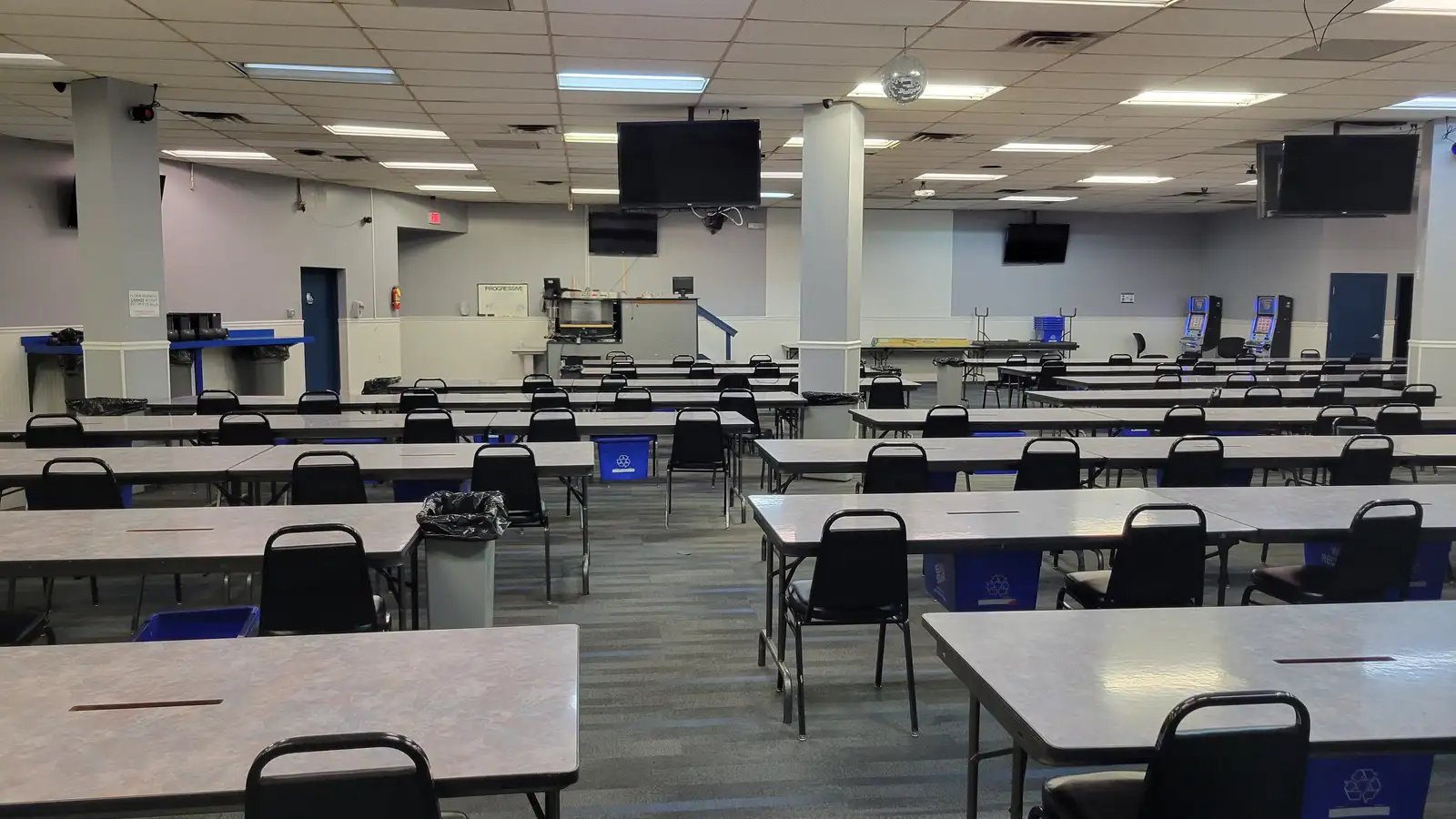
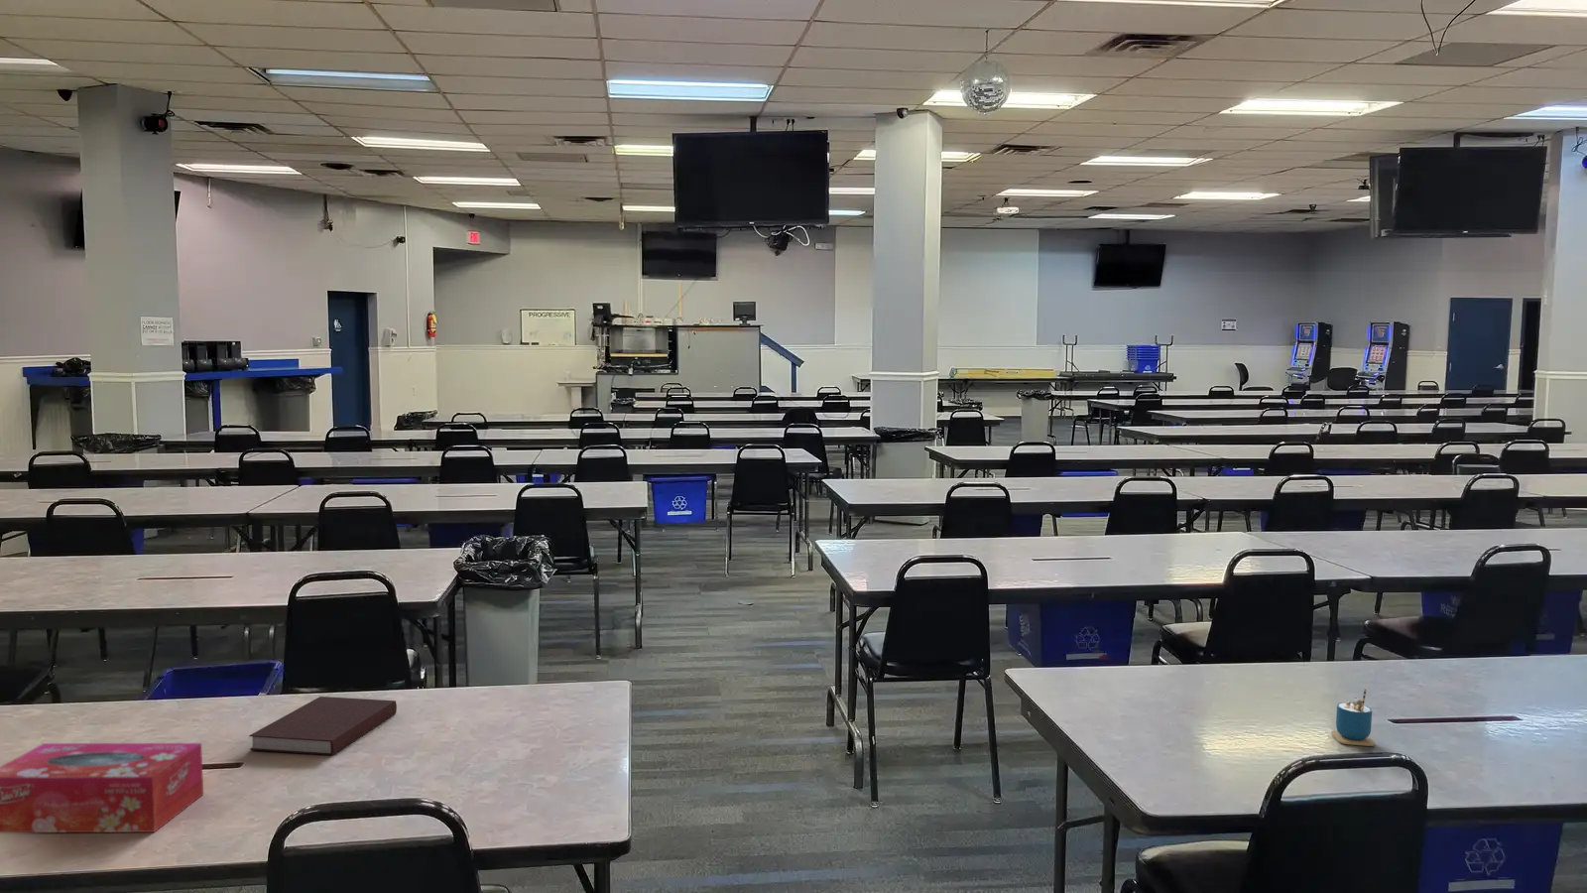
+ notebook [247,696,398,756]
+ cup [1330,689,1376,747]
+ tissue box [0,743,204,833]
